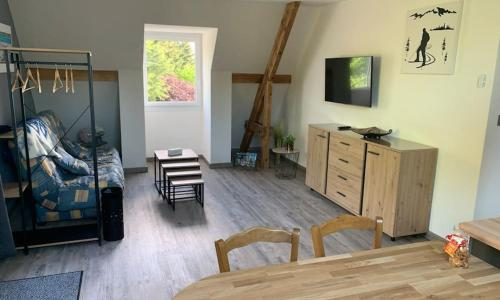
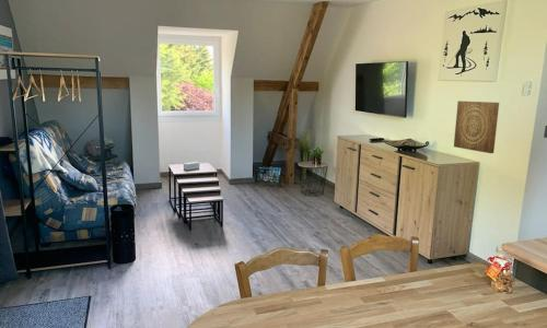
+ wall art [453,99,500,154]
